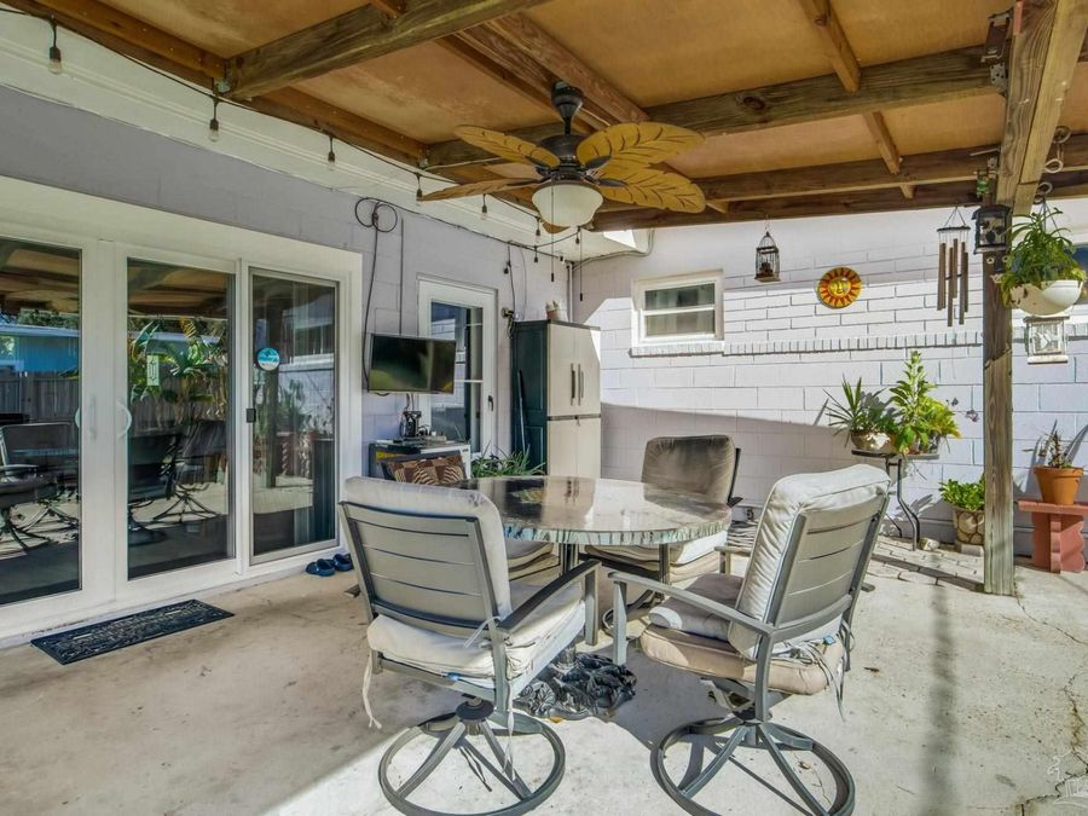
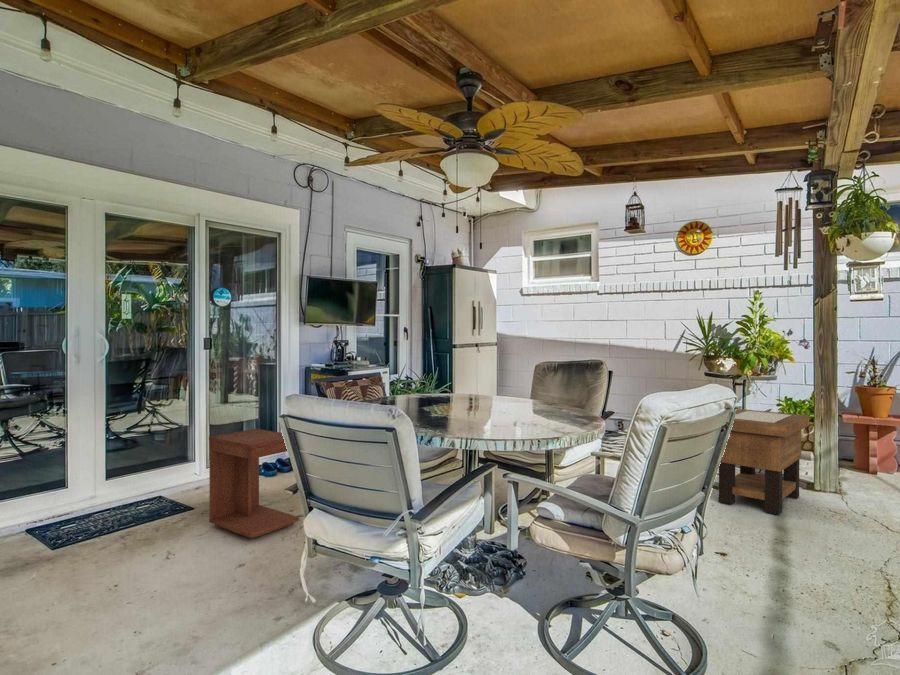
+ side table [718,408,810,516]
+ side table [208,428,300,540]
